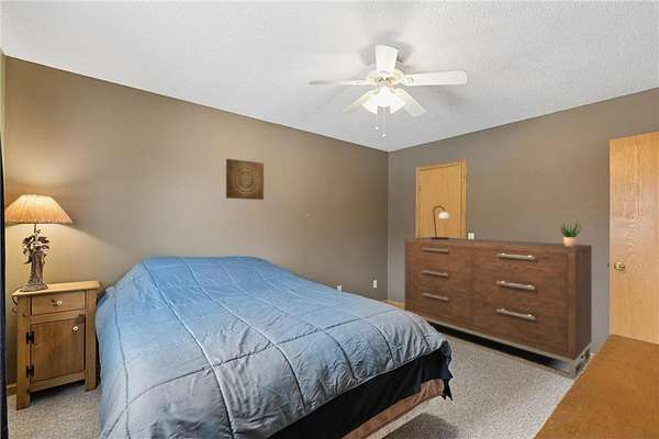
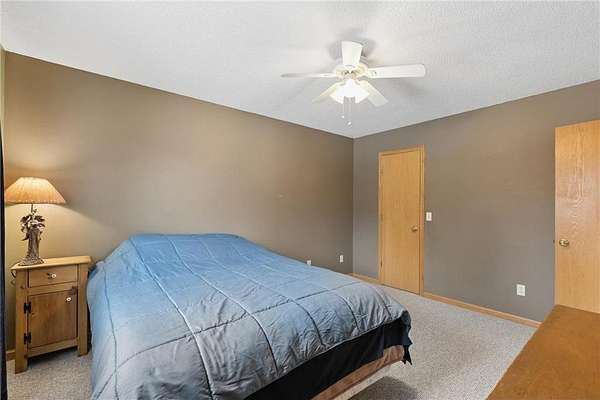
- table lamp [431,205,451,239]
- wall art [225,158,265,201]
- dresser [404,236,593,382]
- potted plant [560,219,582,247]
